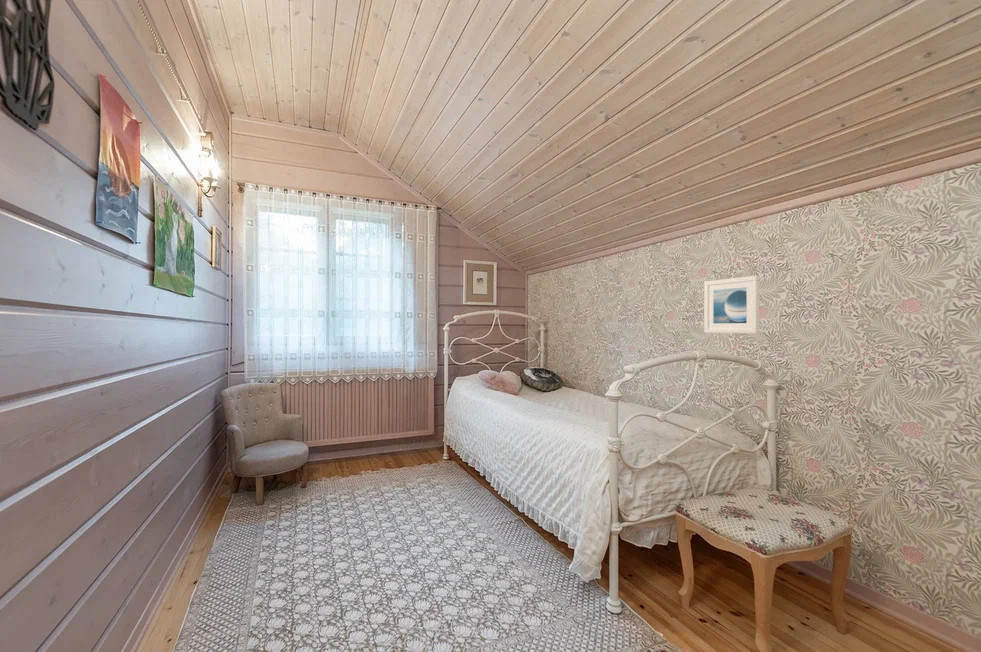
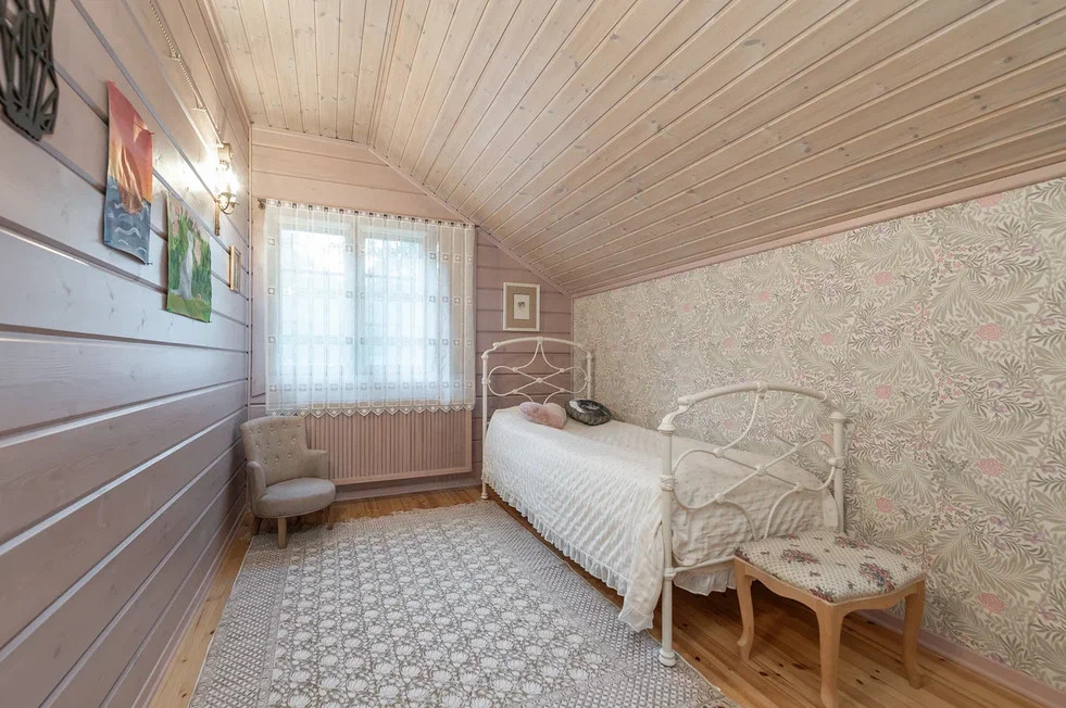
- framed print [703,275,760,335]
